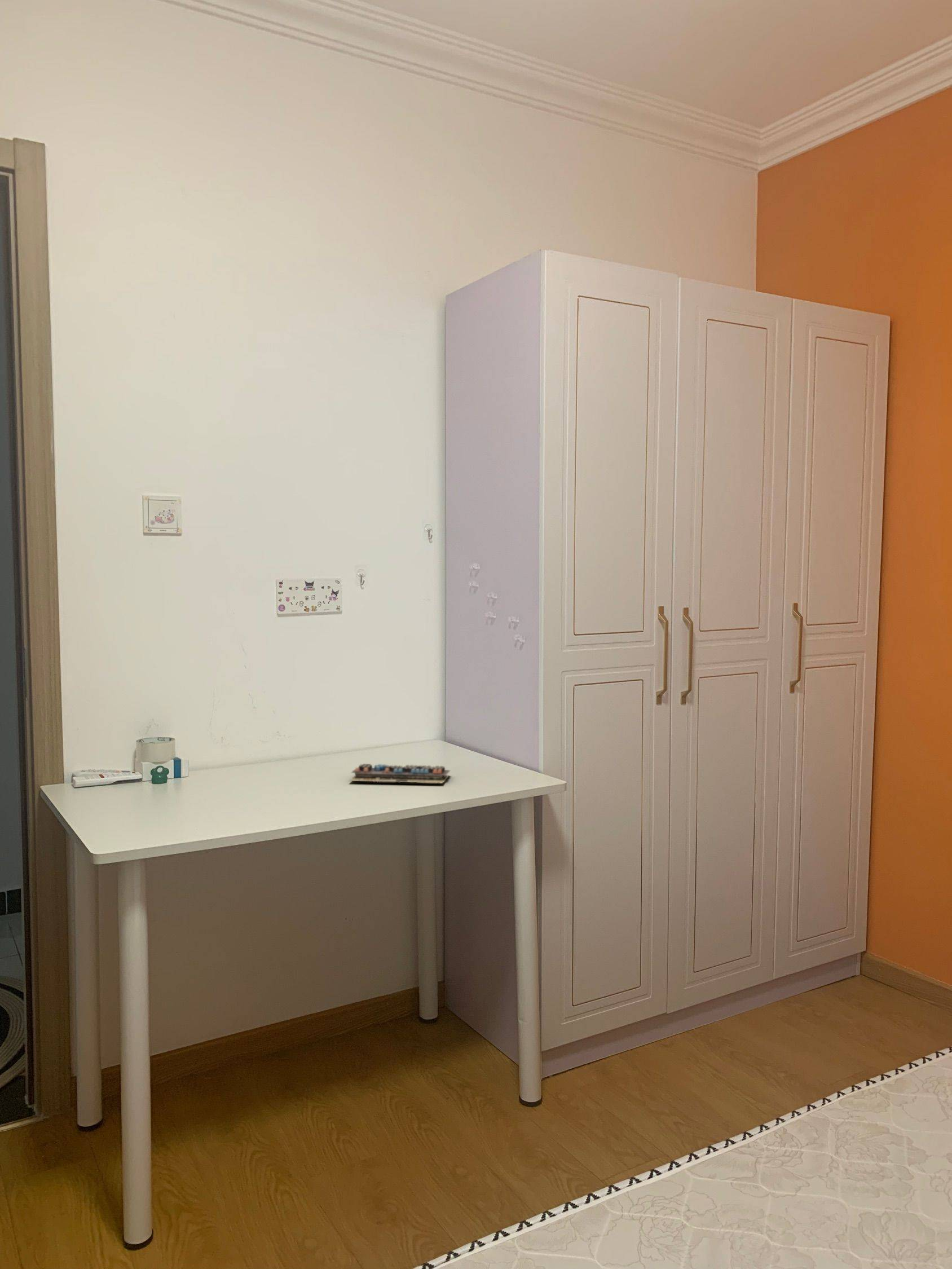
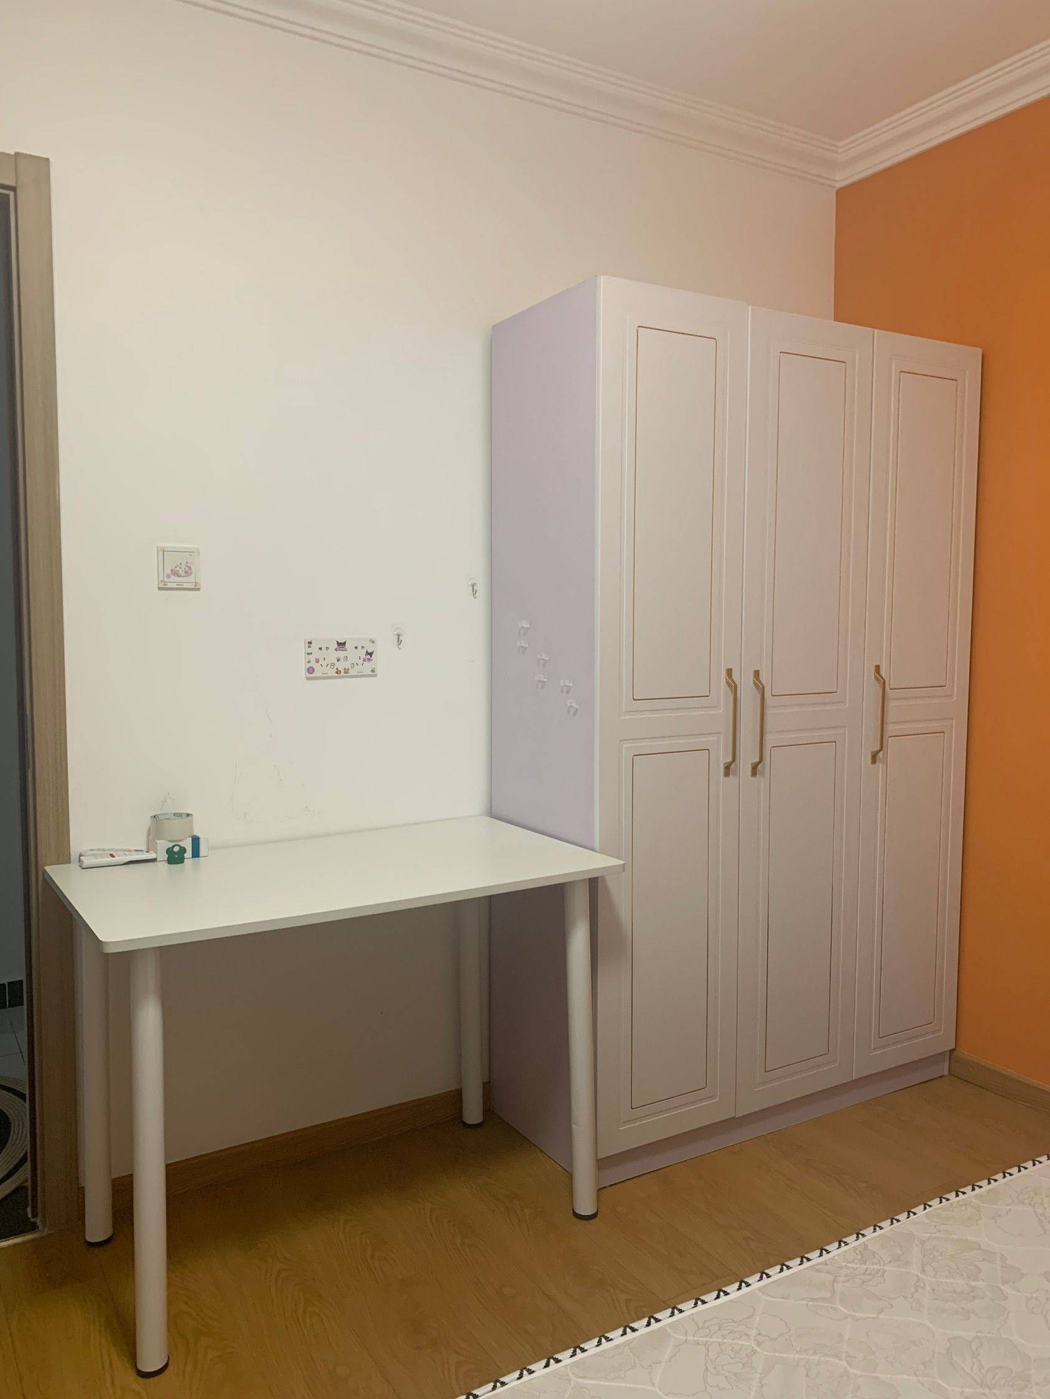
- computer keyboard [349,763,451,783]
